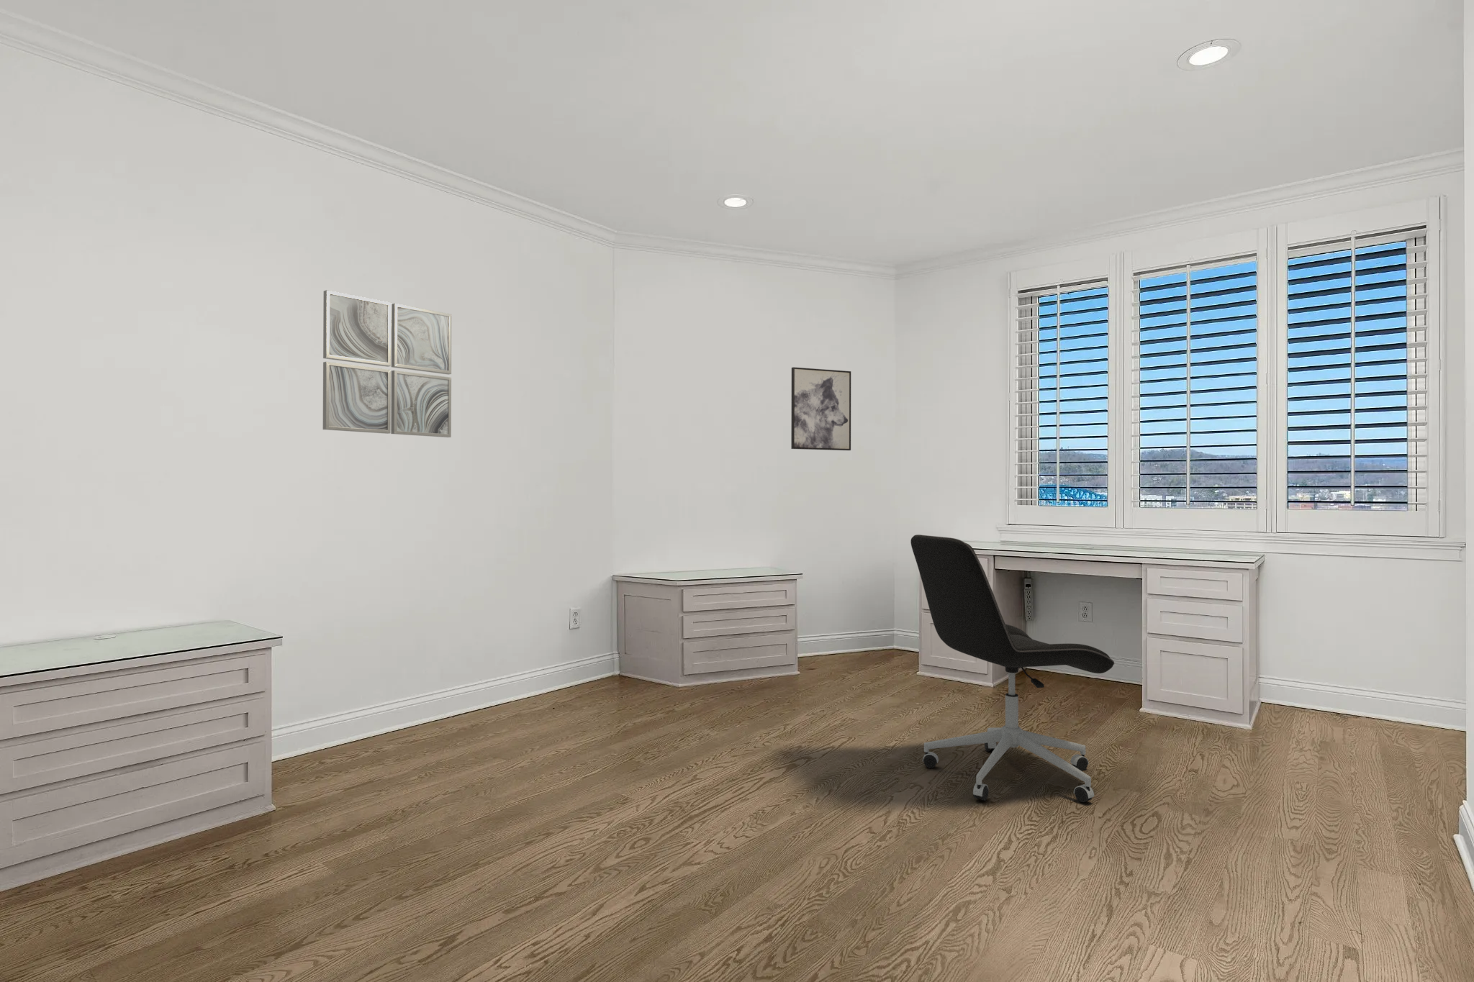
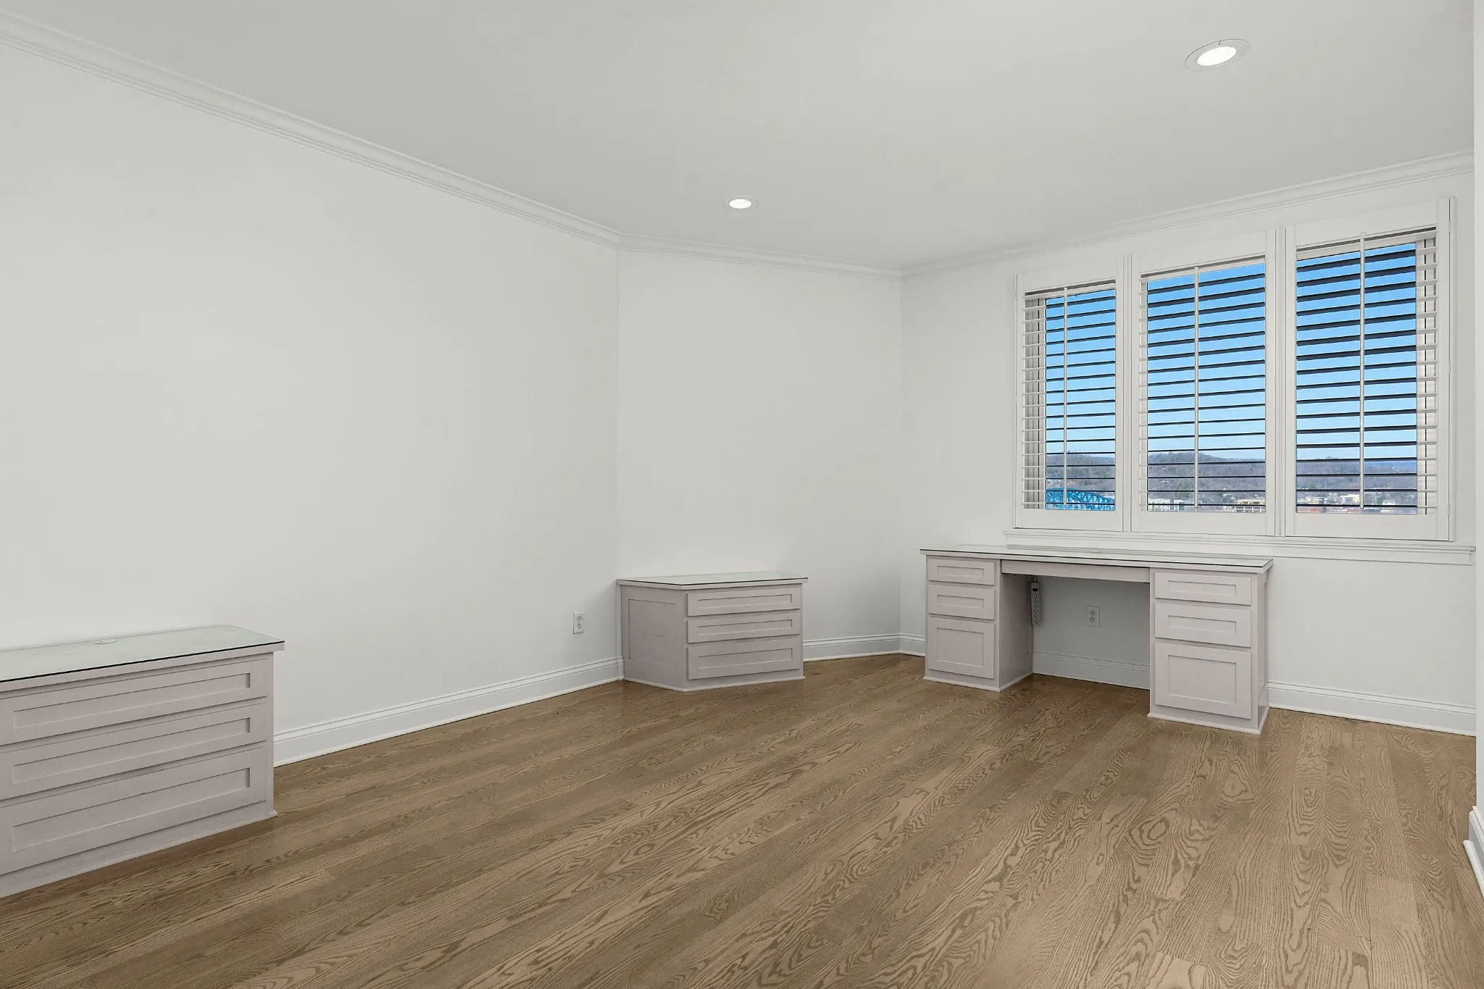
- office chair [910,534,1115,803]
- wall art [790,366,852,452]
- wall art [322,290,452,438]
